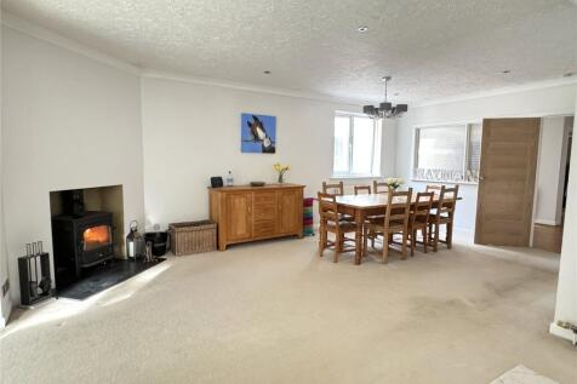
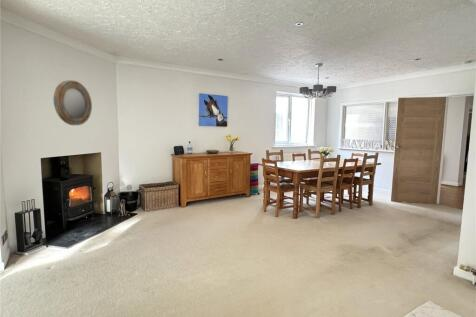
+ home mirror [52,79,93,126]
